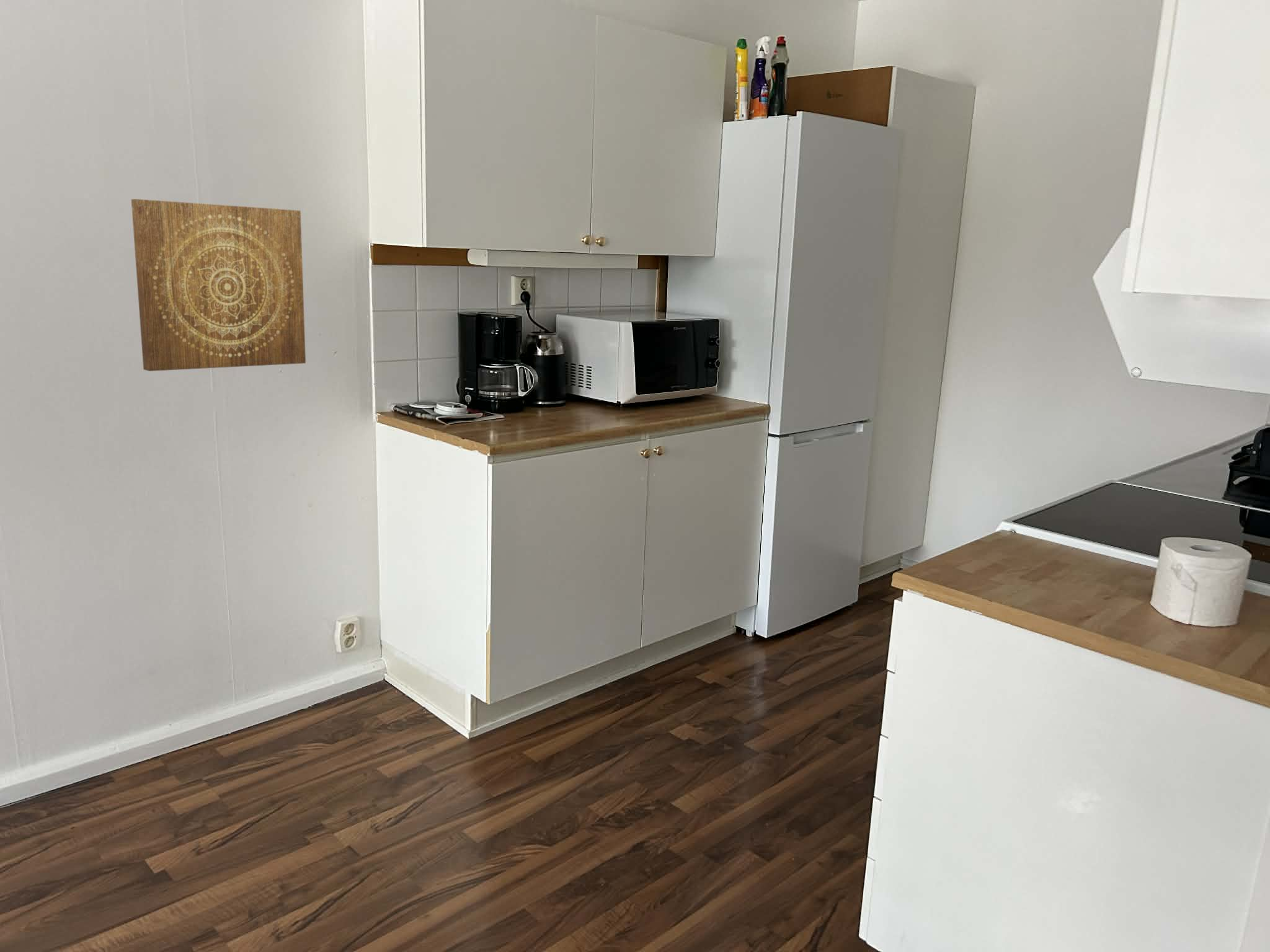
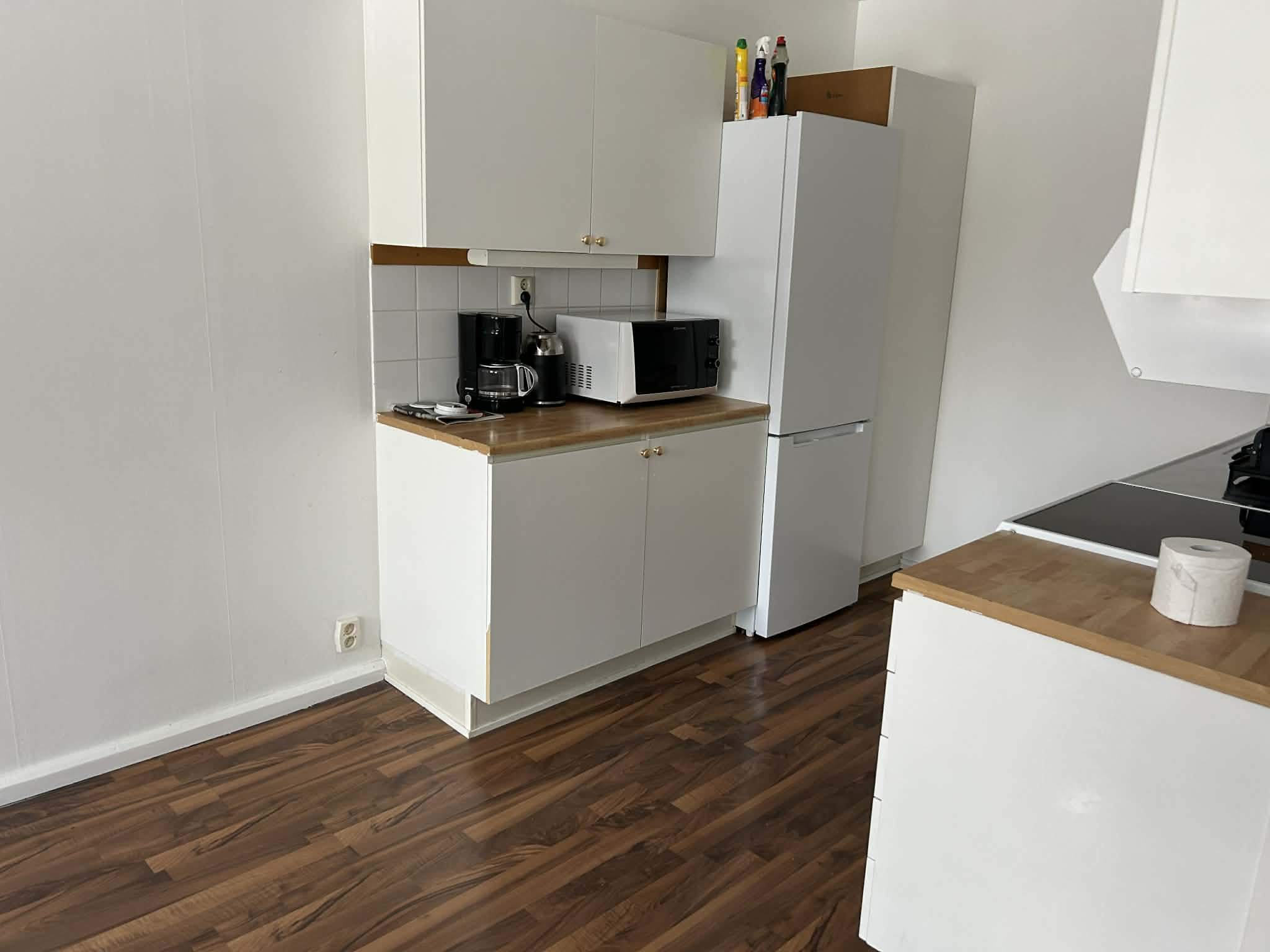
- wall art [131,198,306,372]
